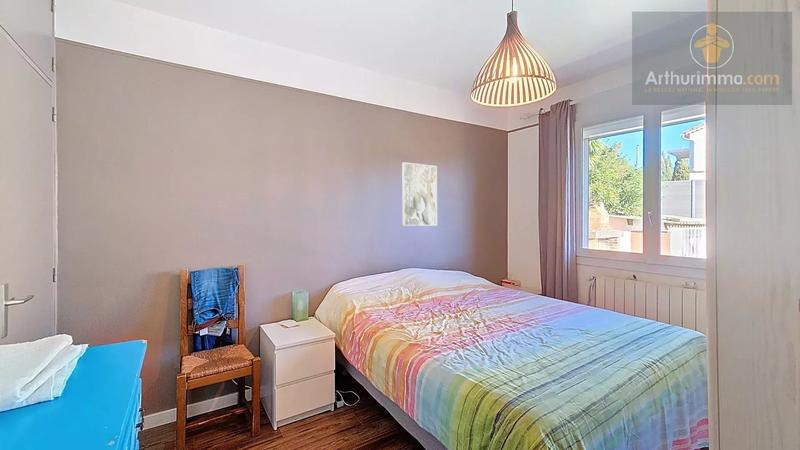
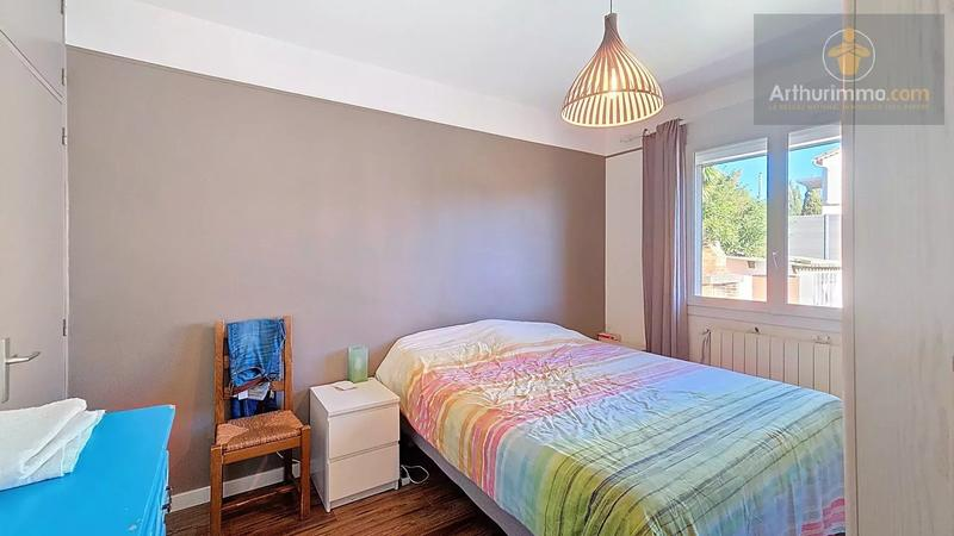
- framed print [401,161,438,227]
